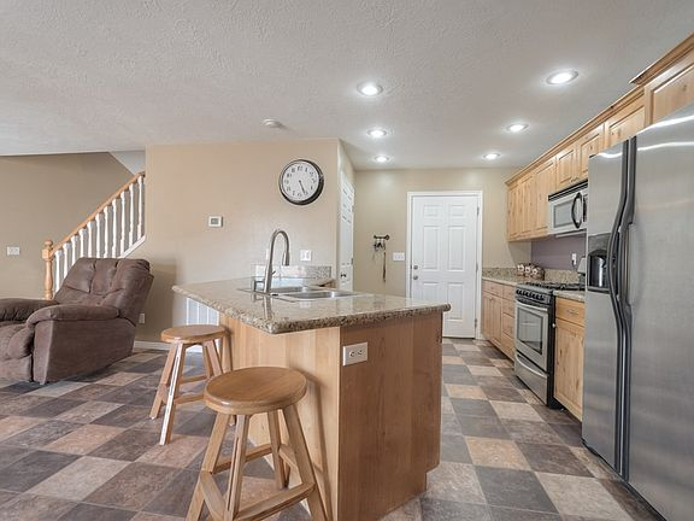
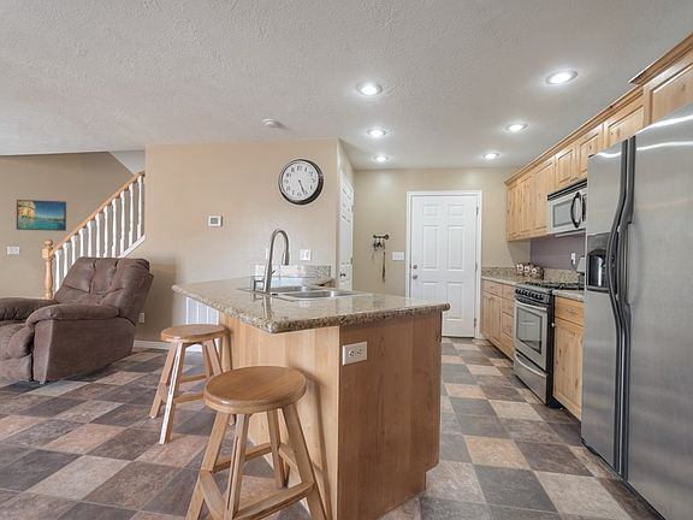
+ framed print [16,199,67,232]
